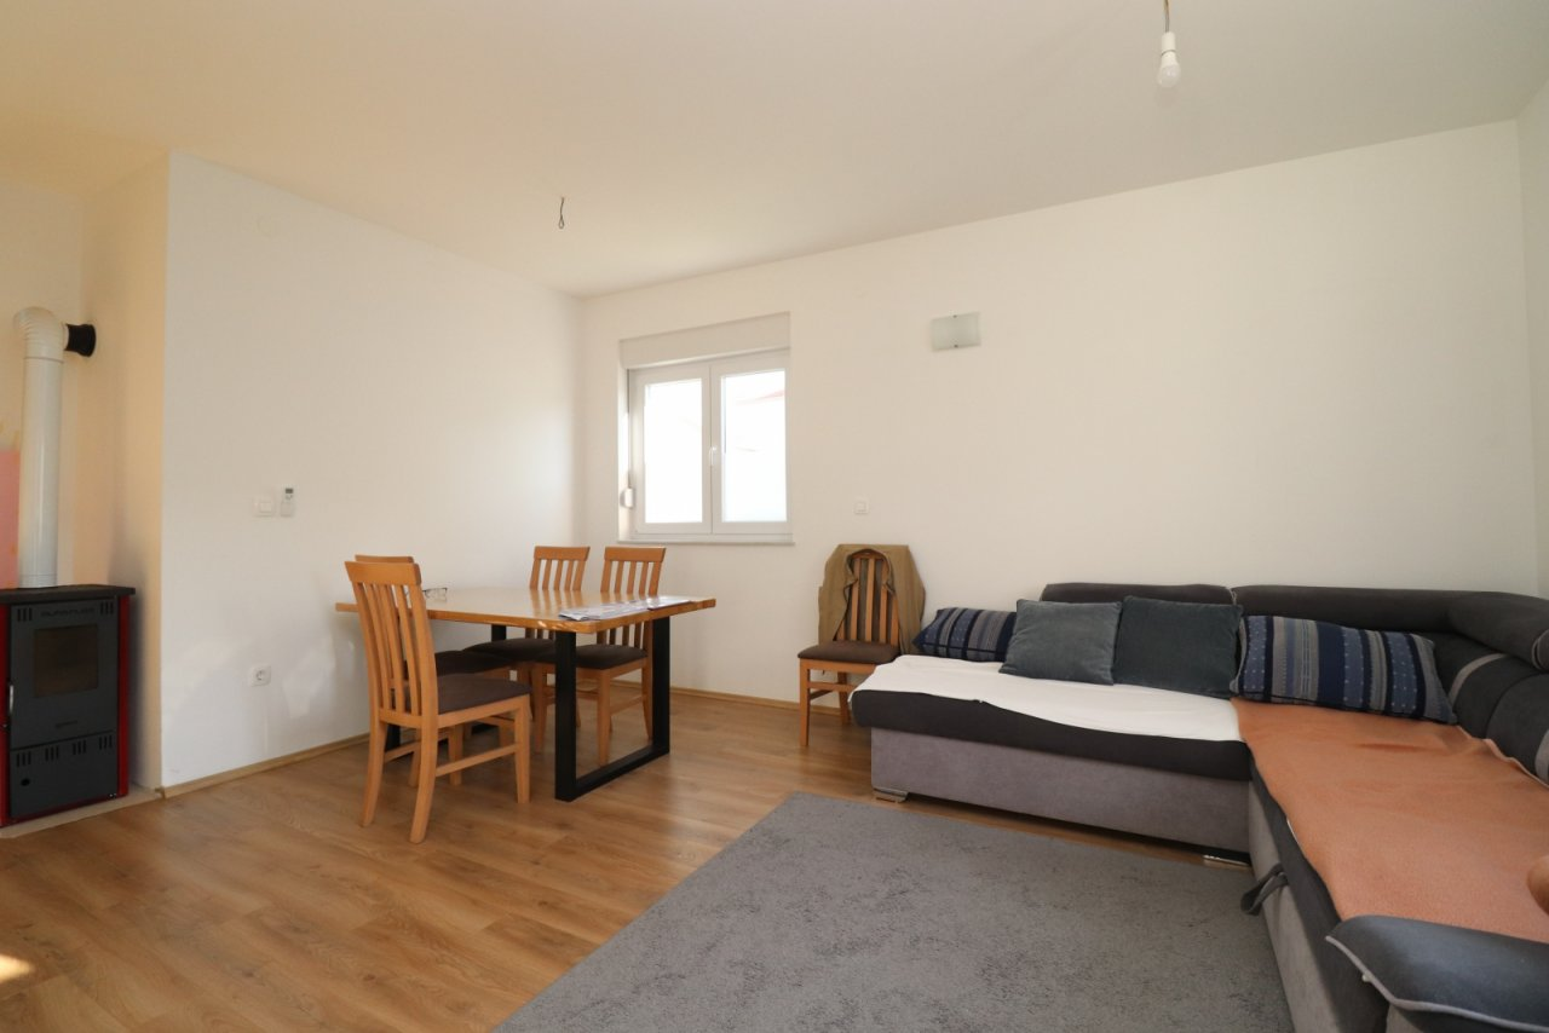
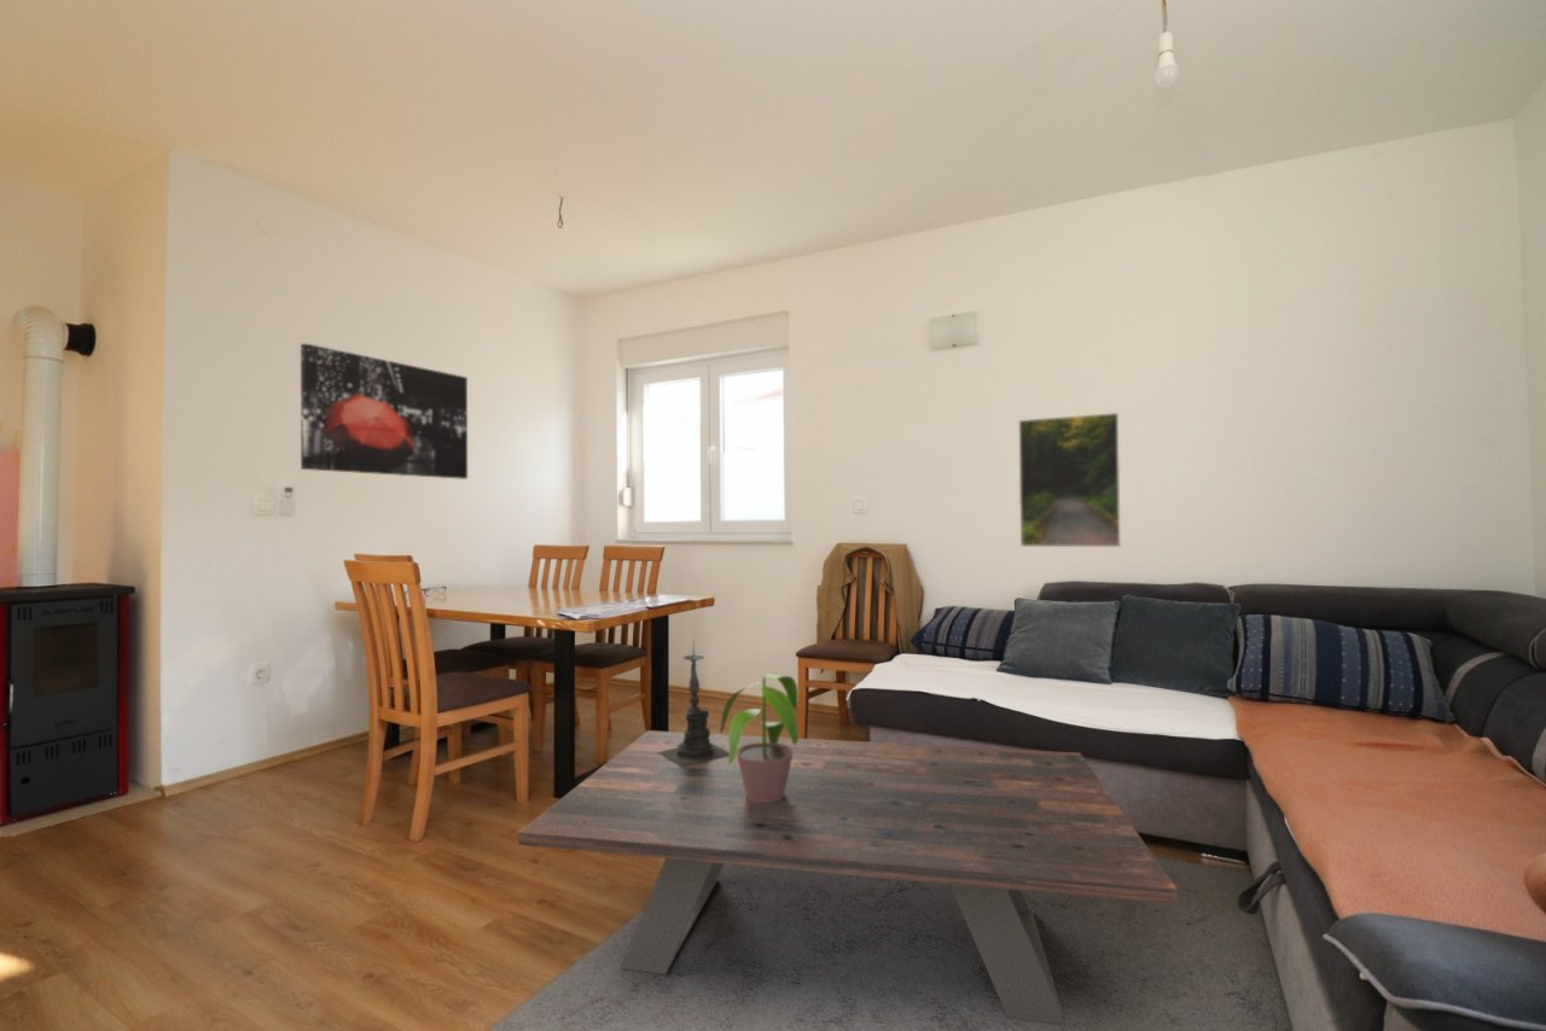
+ wall art [300,342,469,480]
+ candle holder [658,641,730,767]
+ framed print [1018,412,1122,548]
+ coffee table [517,729,1179,1026]
+ potted plant [719,672,800,802]
